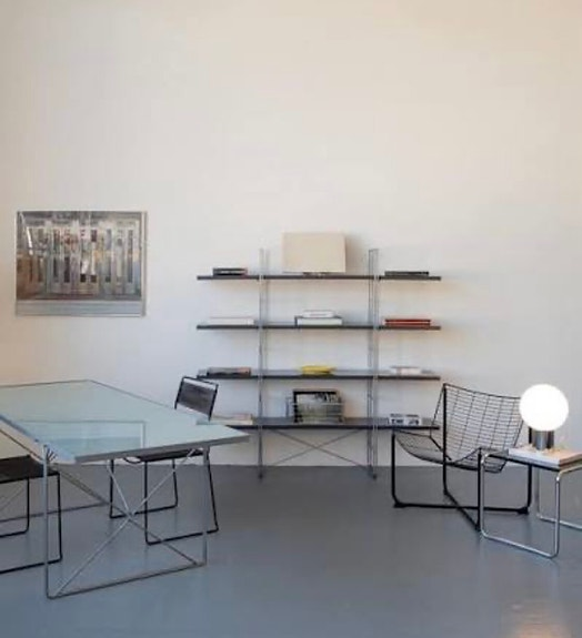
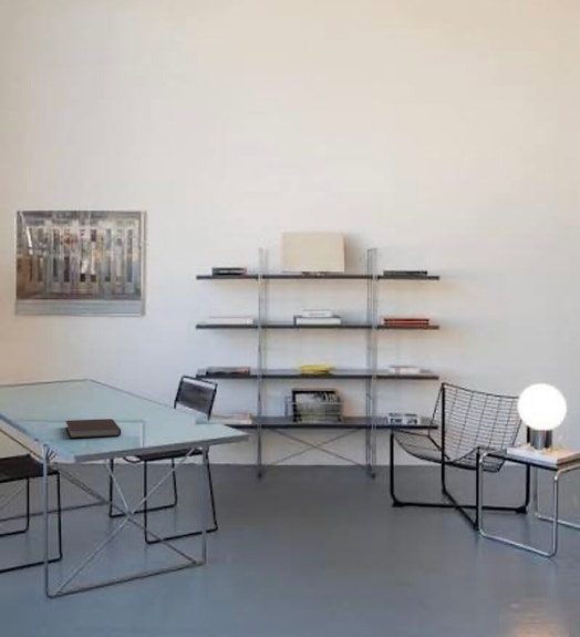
+ notebook [64,418,122,439]
